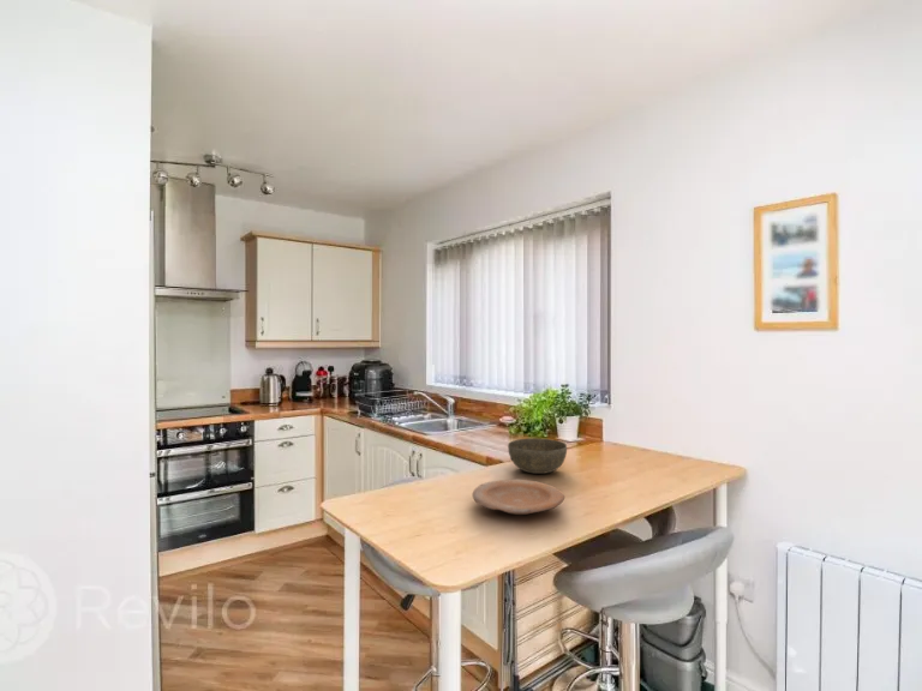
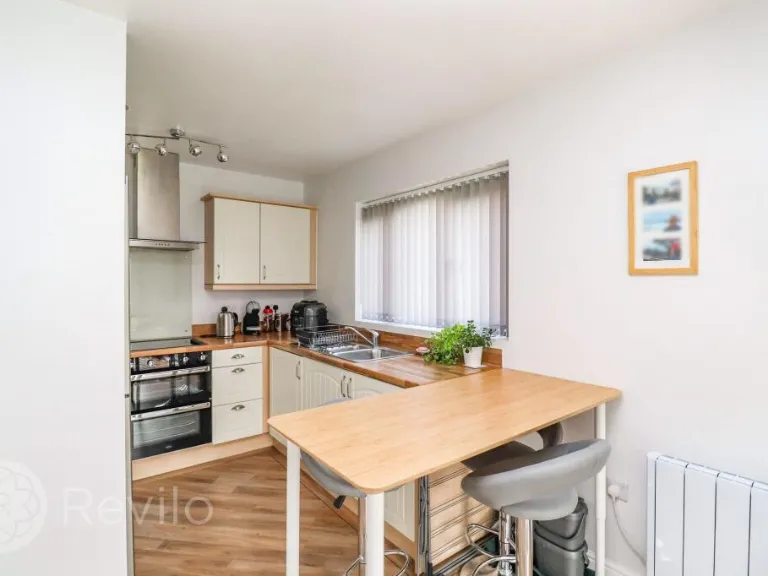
- plate [472,479,565,516]
- bowl [507,438,568,475]
